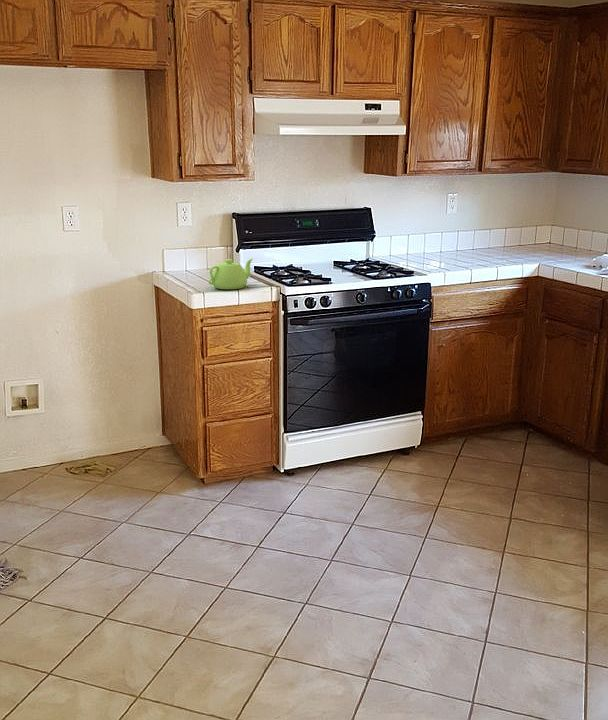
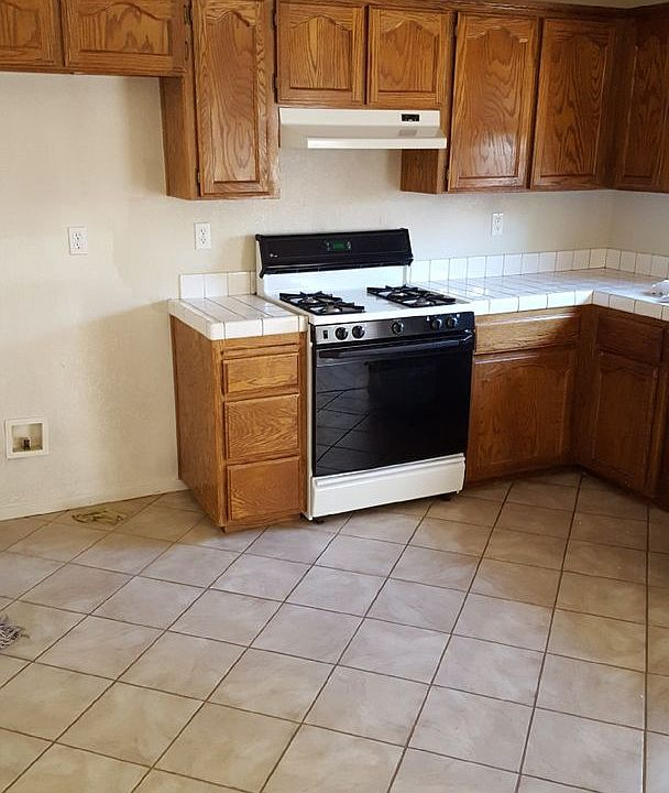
- teapot [207,258,254,290]
